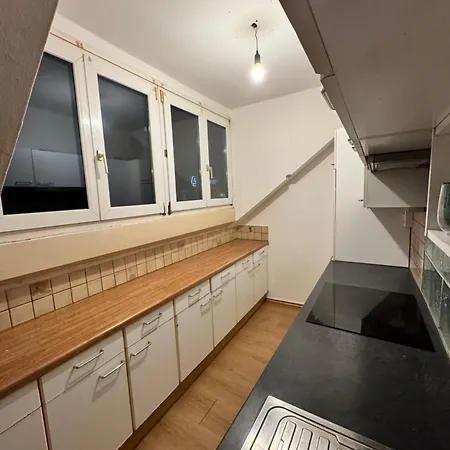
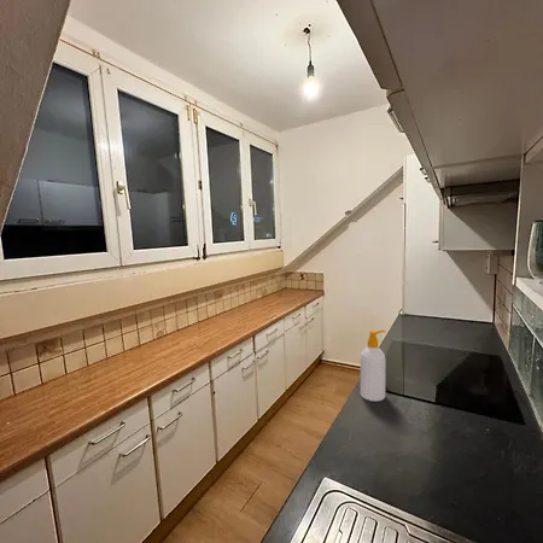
+ soap bottle [360,329,387,403]
